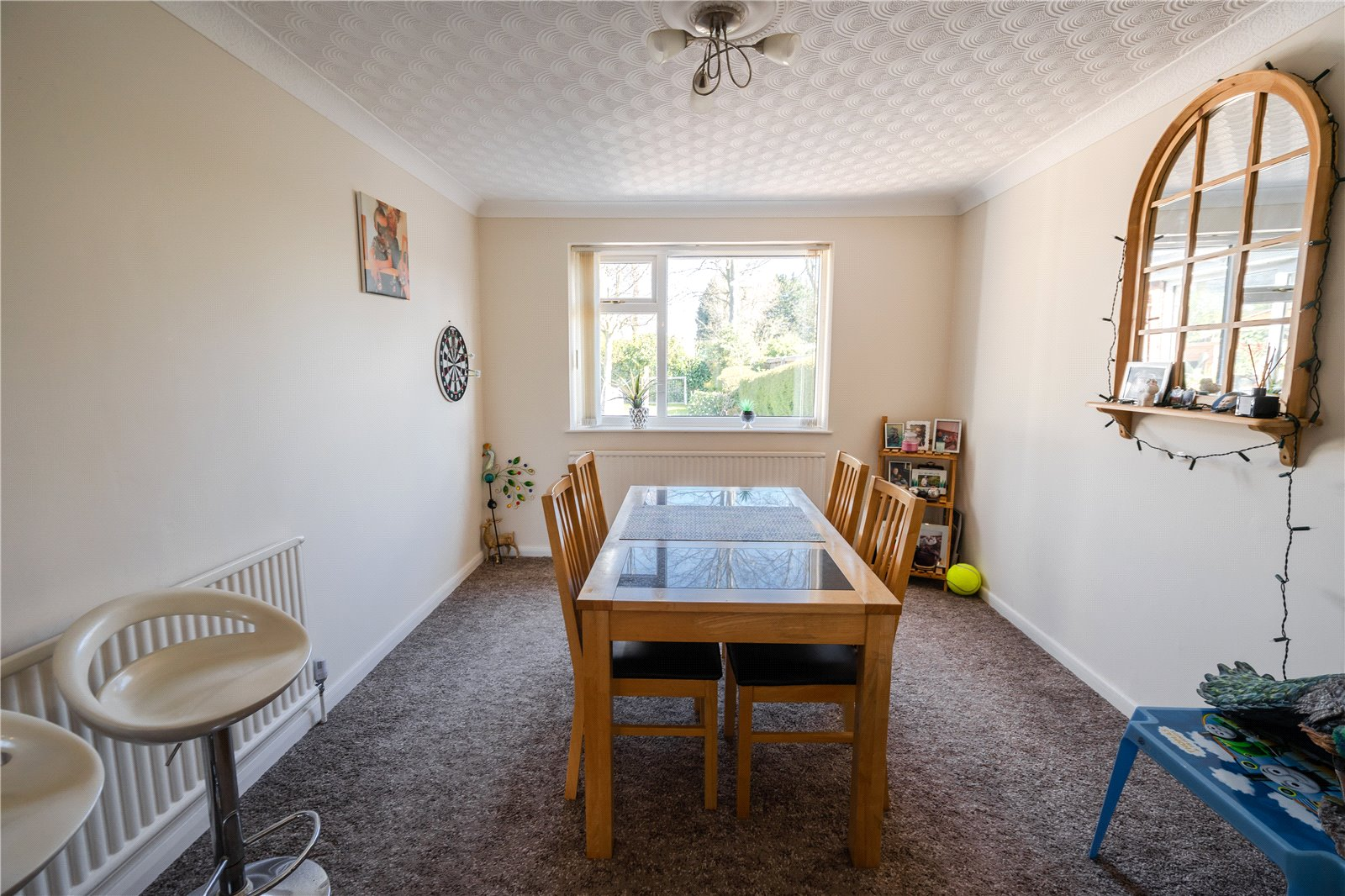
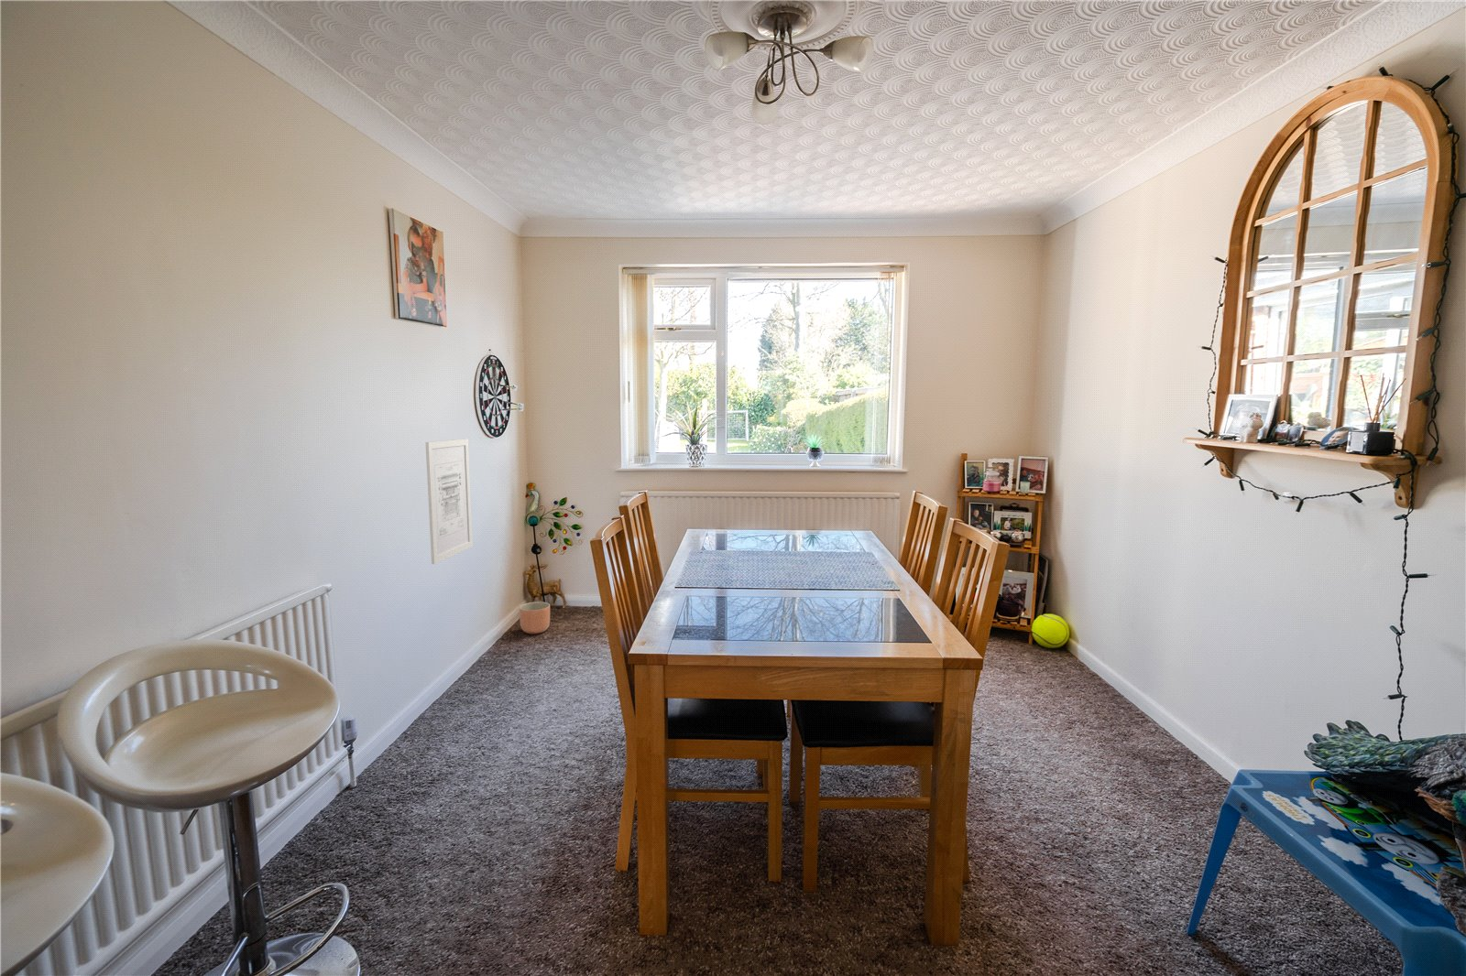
+ planter [519,600,550,634]
+ wall art [425,438,474,565]
